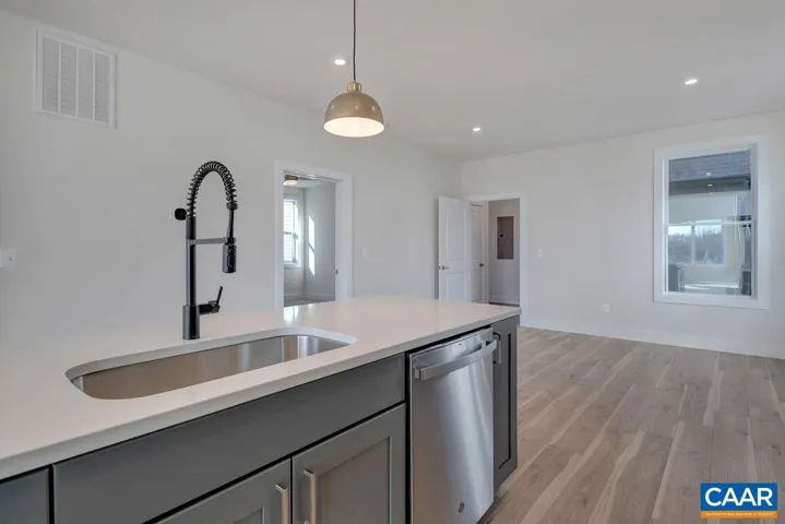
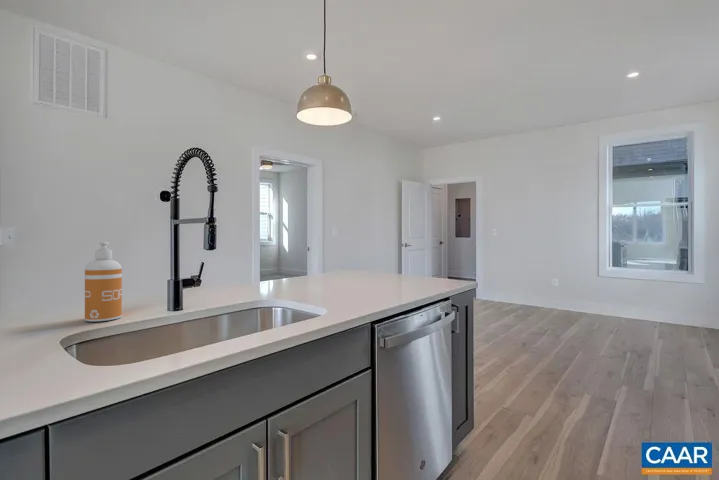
+ soap dispenser [84,241,123,323]
